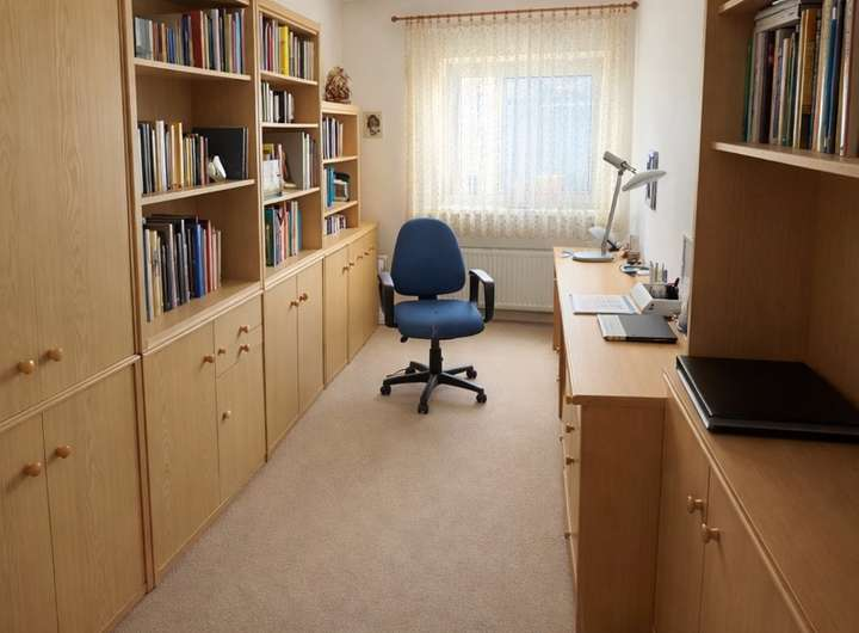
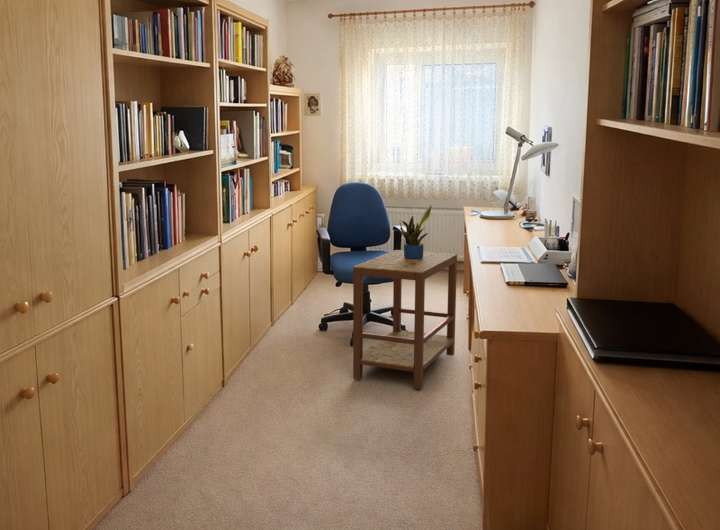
+ potted plant [399,205,432,259]
+ side table [352,249,458,389]
